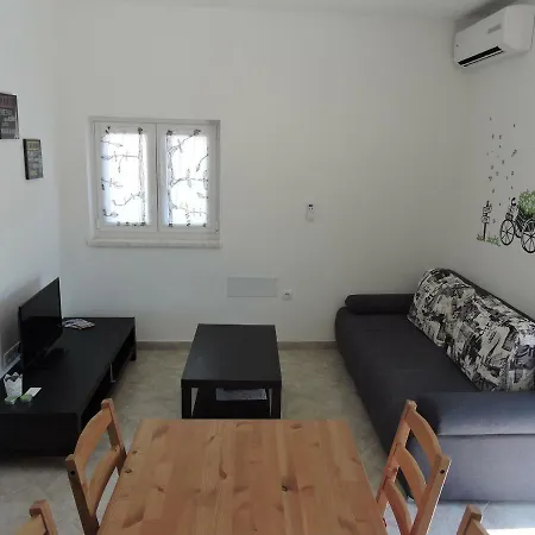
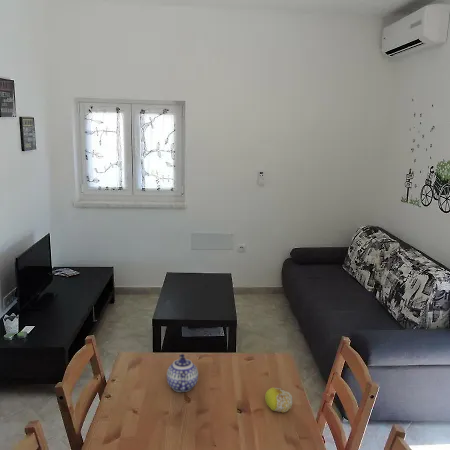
+ teapot [166,352,199,393]
+ fruit [264,387,293,414]
